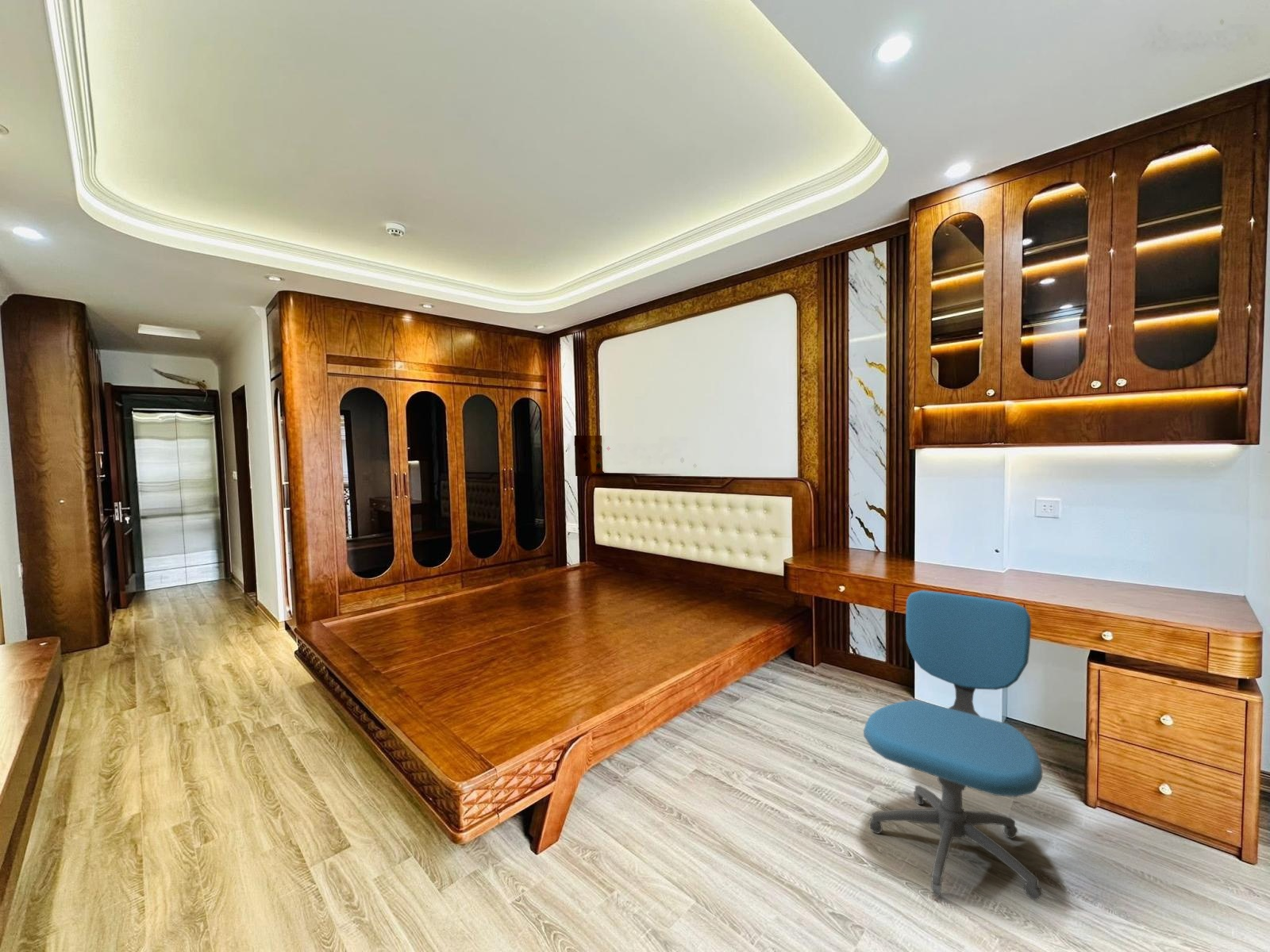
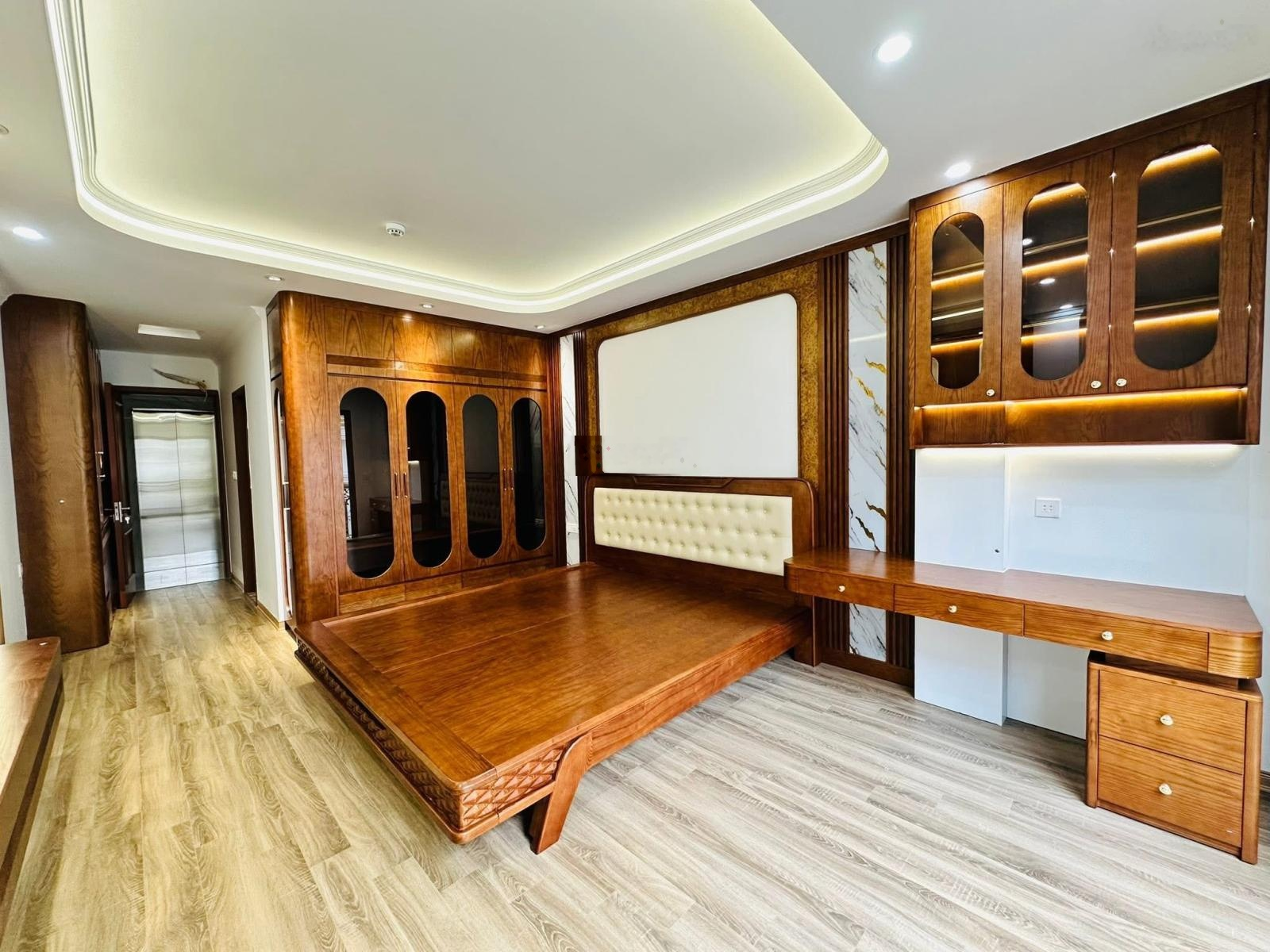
- office chair [863,589,1044,901]
